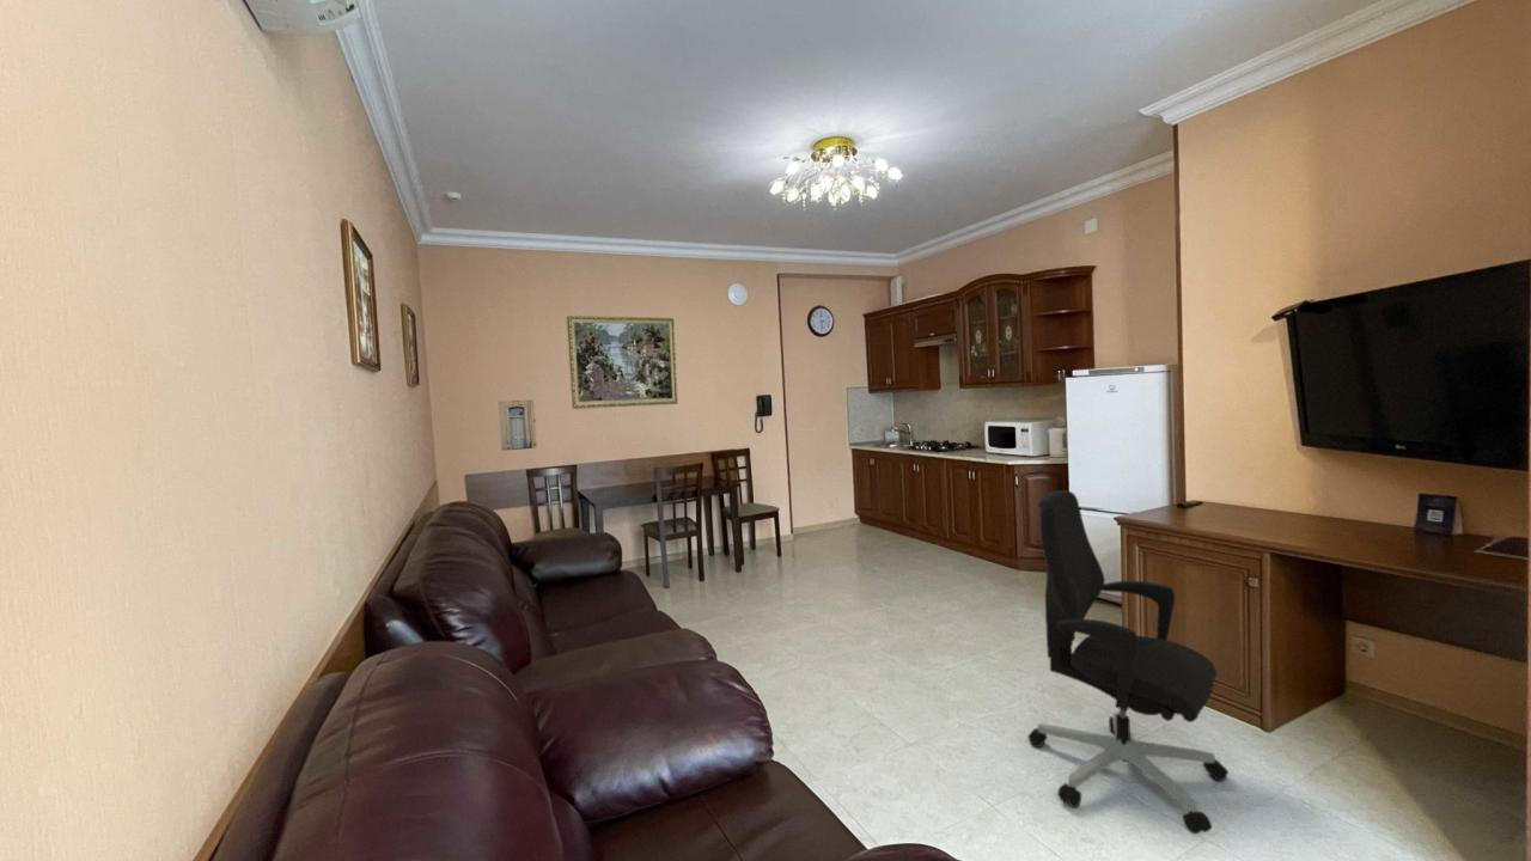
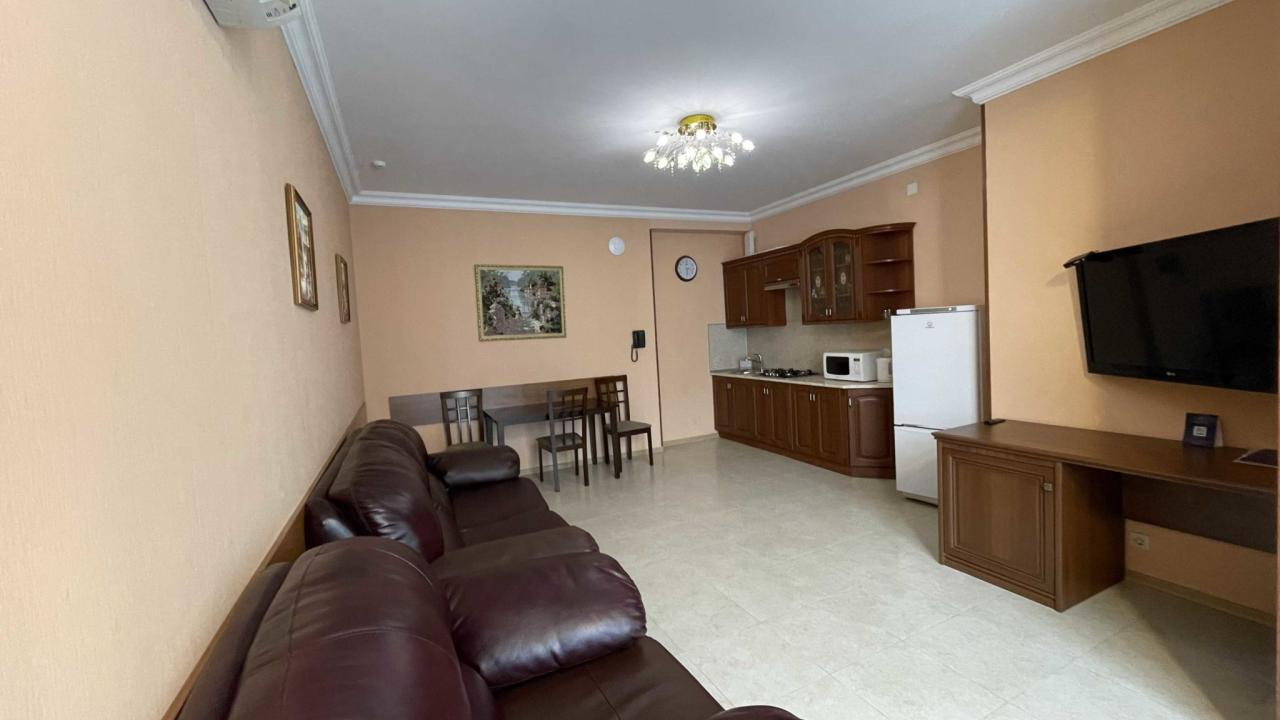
- office chair [1026,489,1230,835]
- wall art [498,399,538,452]
